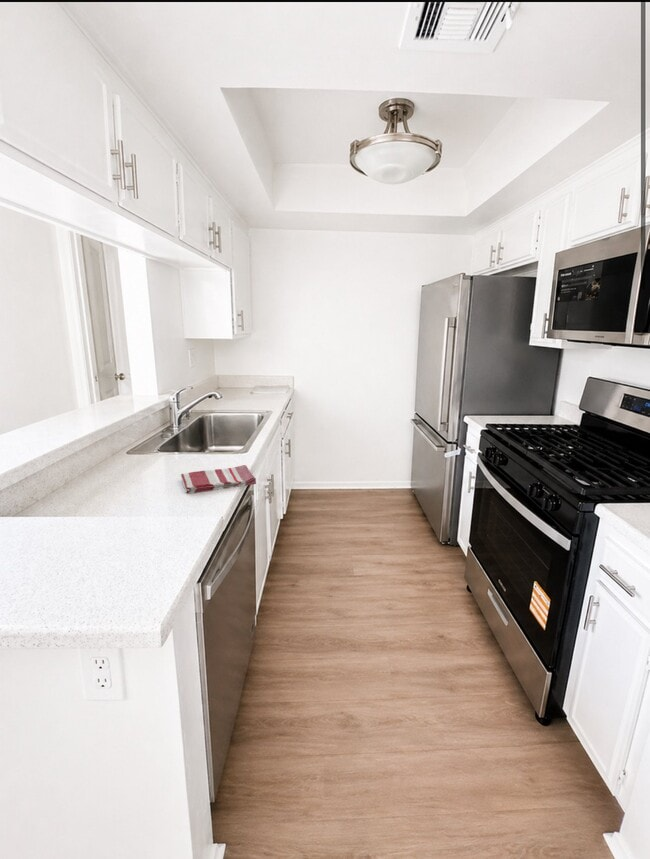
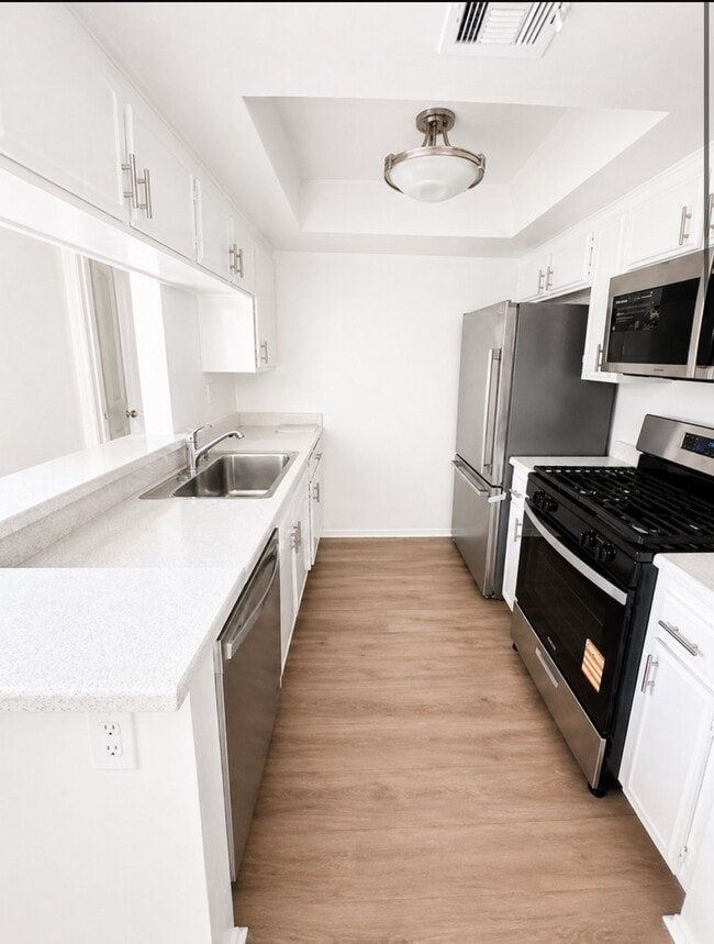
- dish towel [180,464,257,494]
